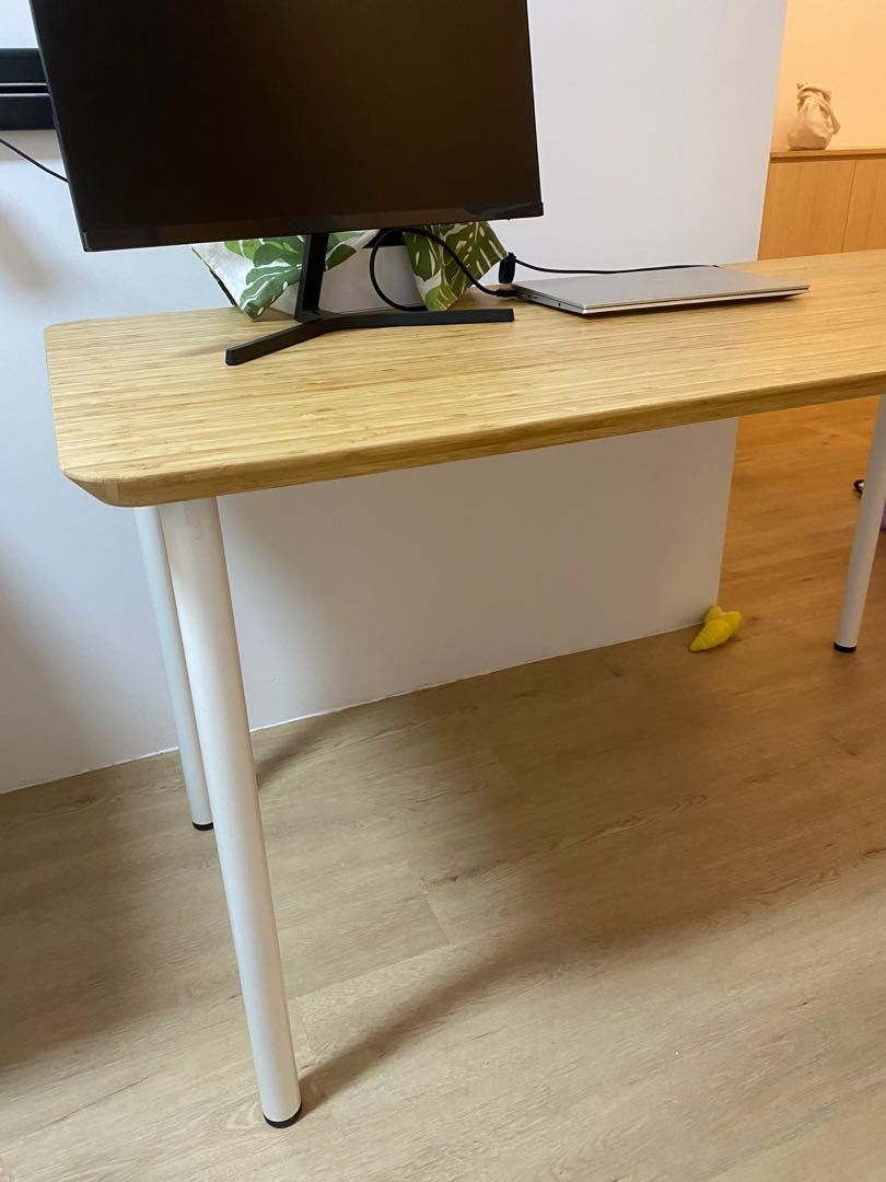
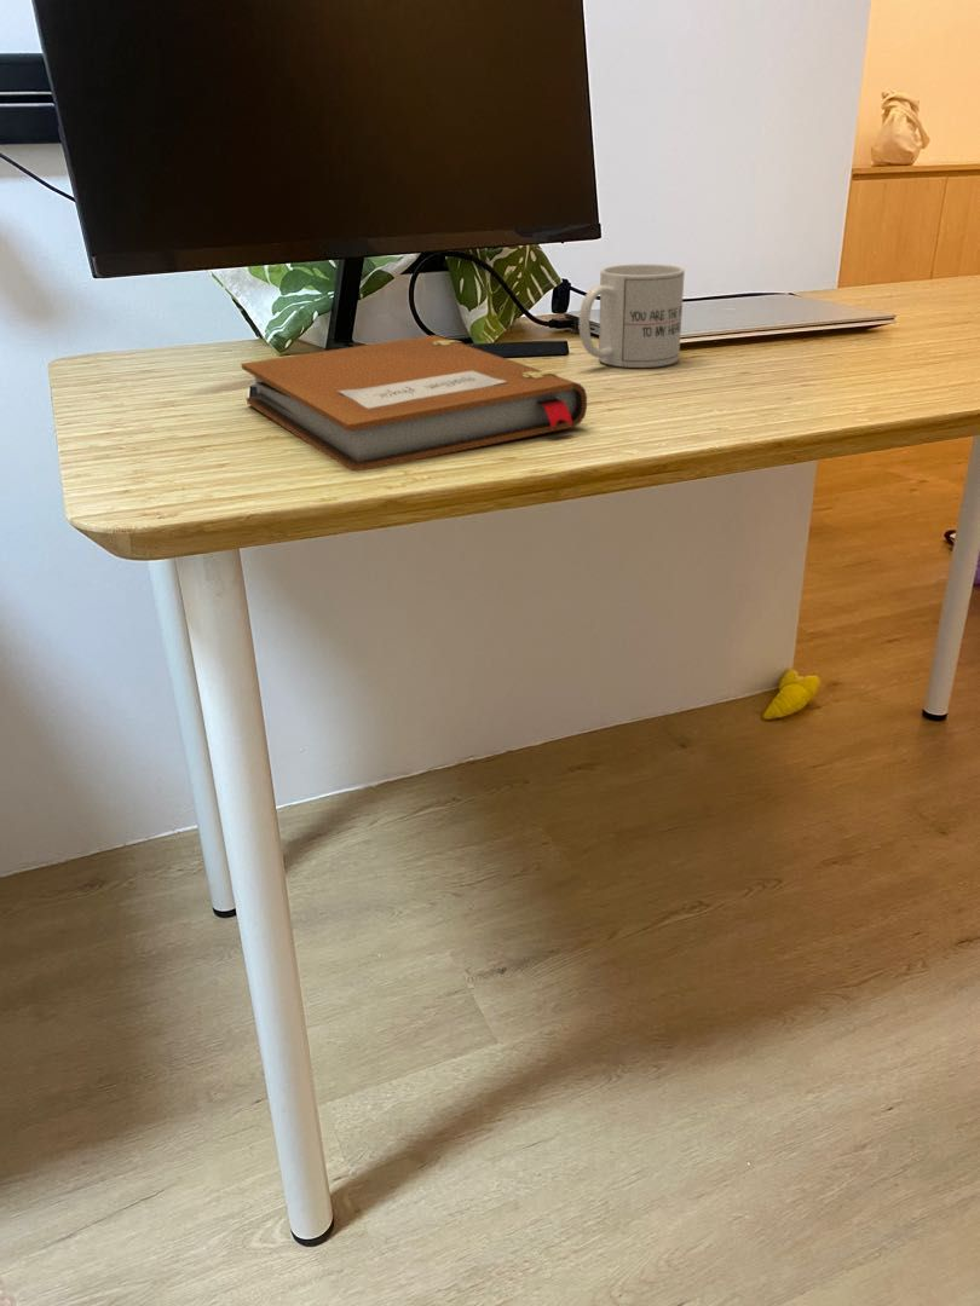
+ mug [578,262,686,369]
+ notebook [240,334,588,473]
